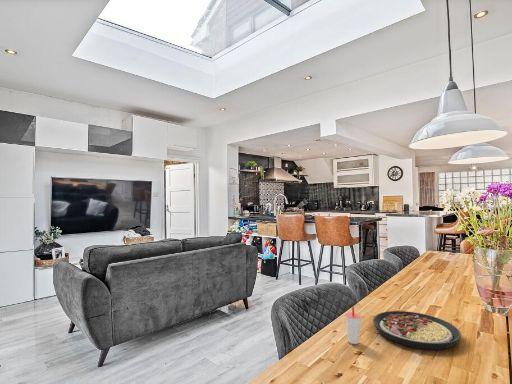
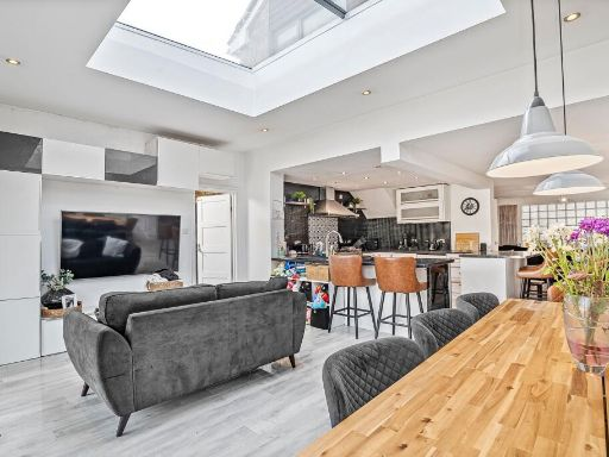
- plate [372,310,462,351]
- cup [344,306,362,345]
